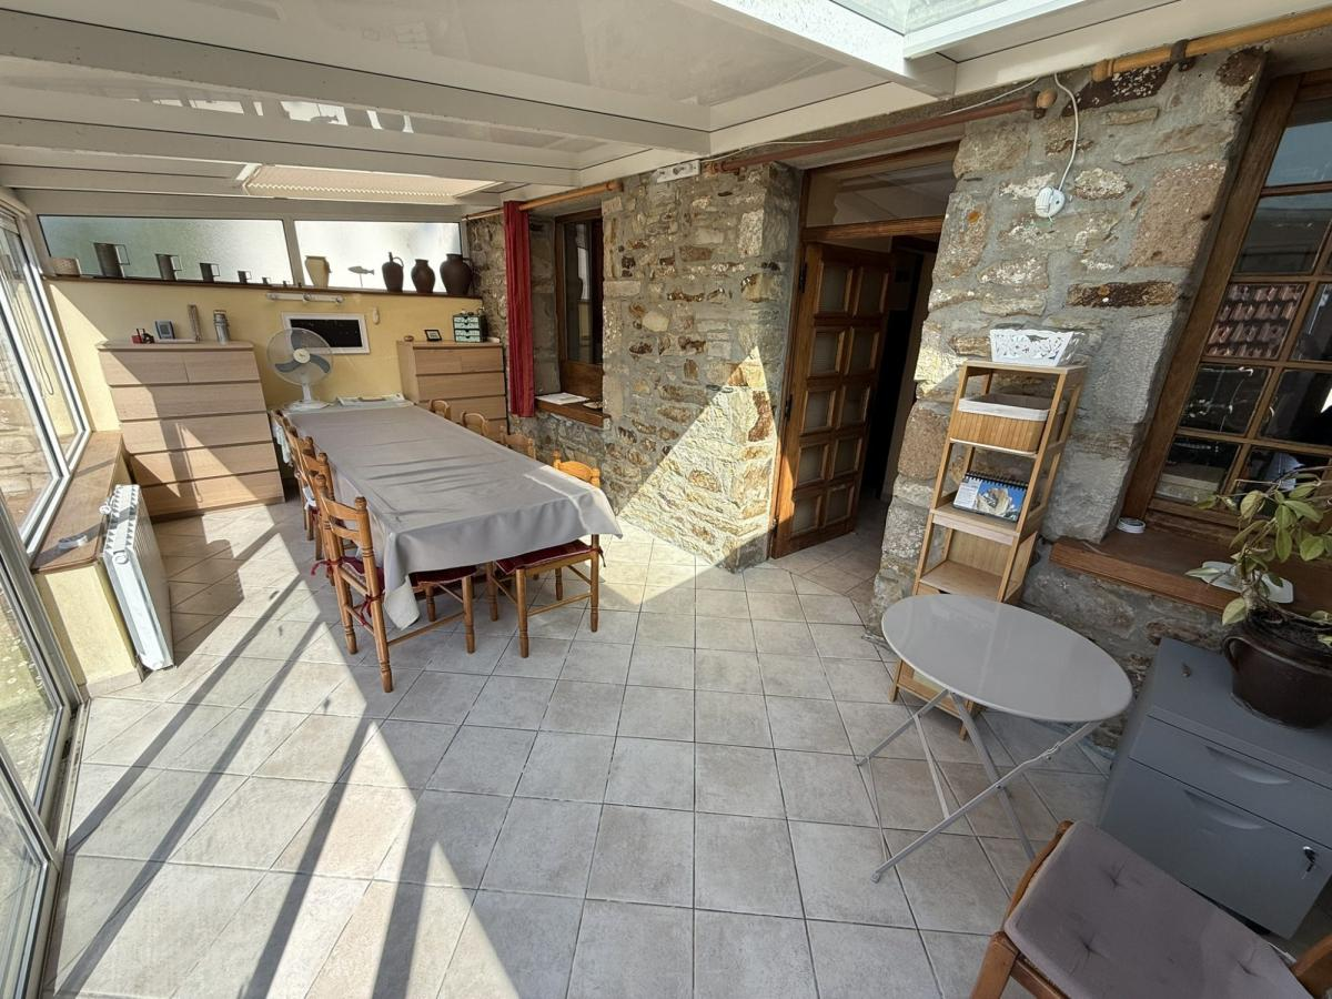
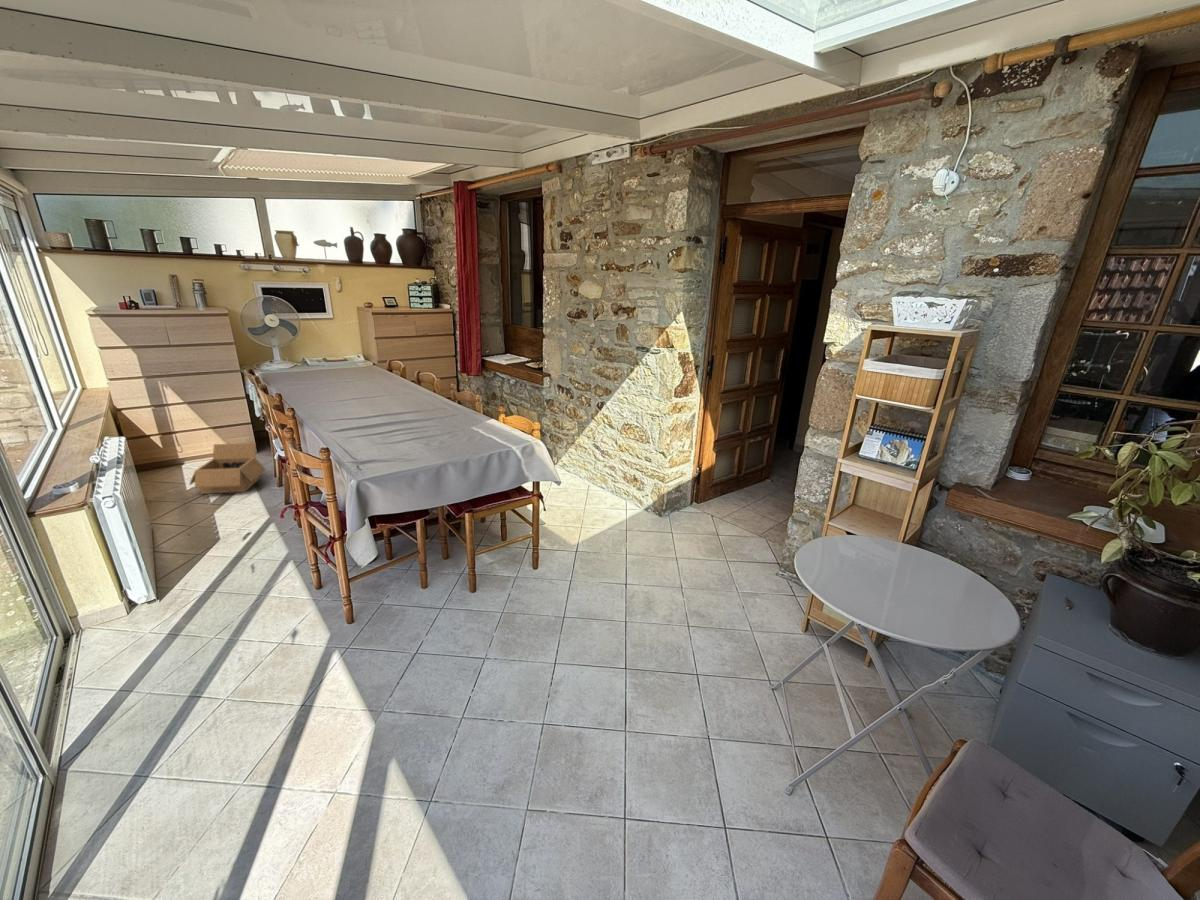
+ box [188,442,266,495]
